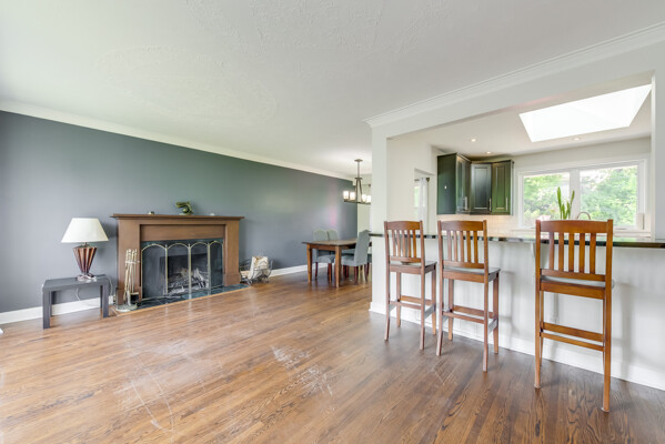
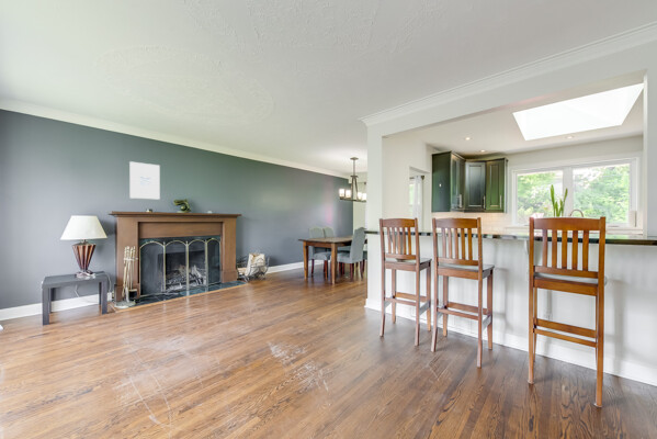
+ wall art [128,160,161,201]
